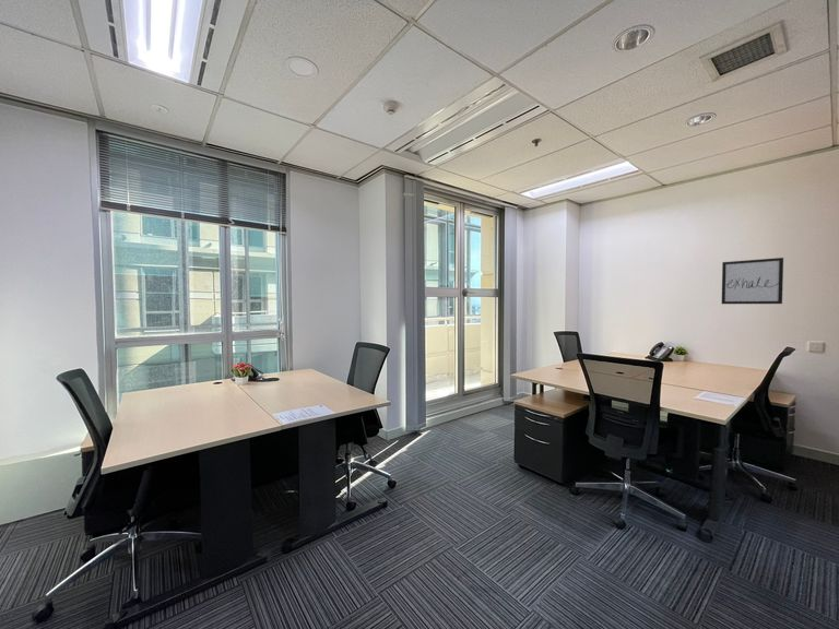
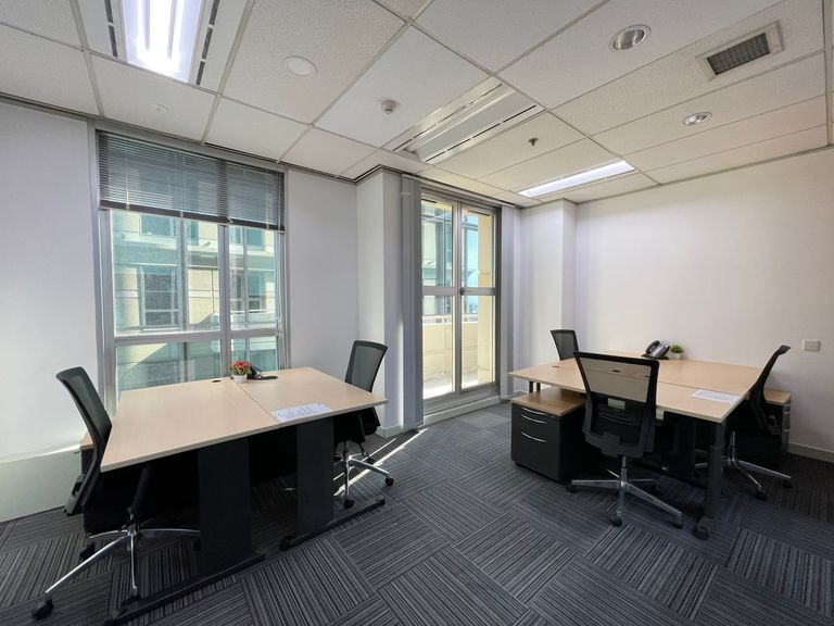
- wall art [721,257,784,305]
